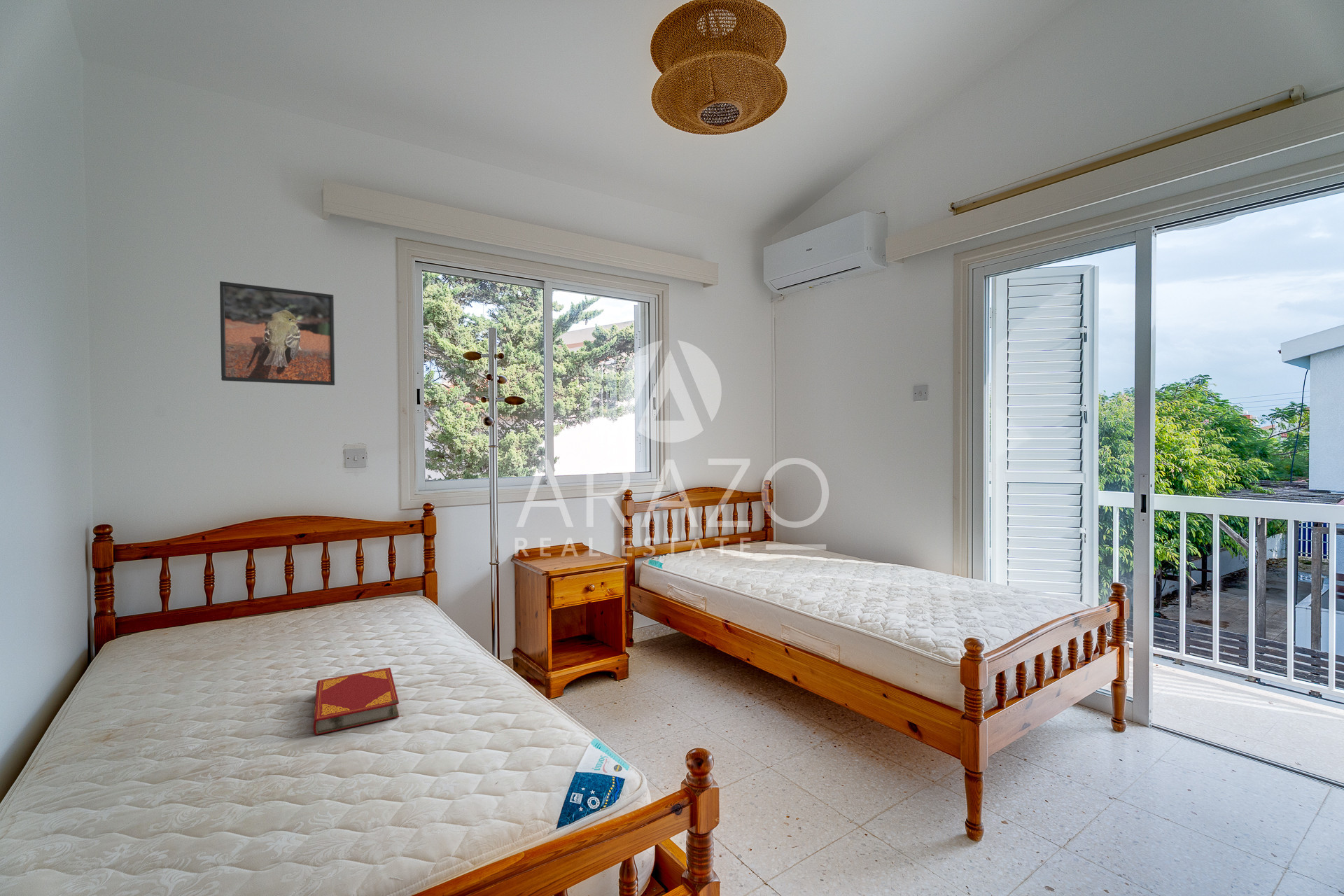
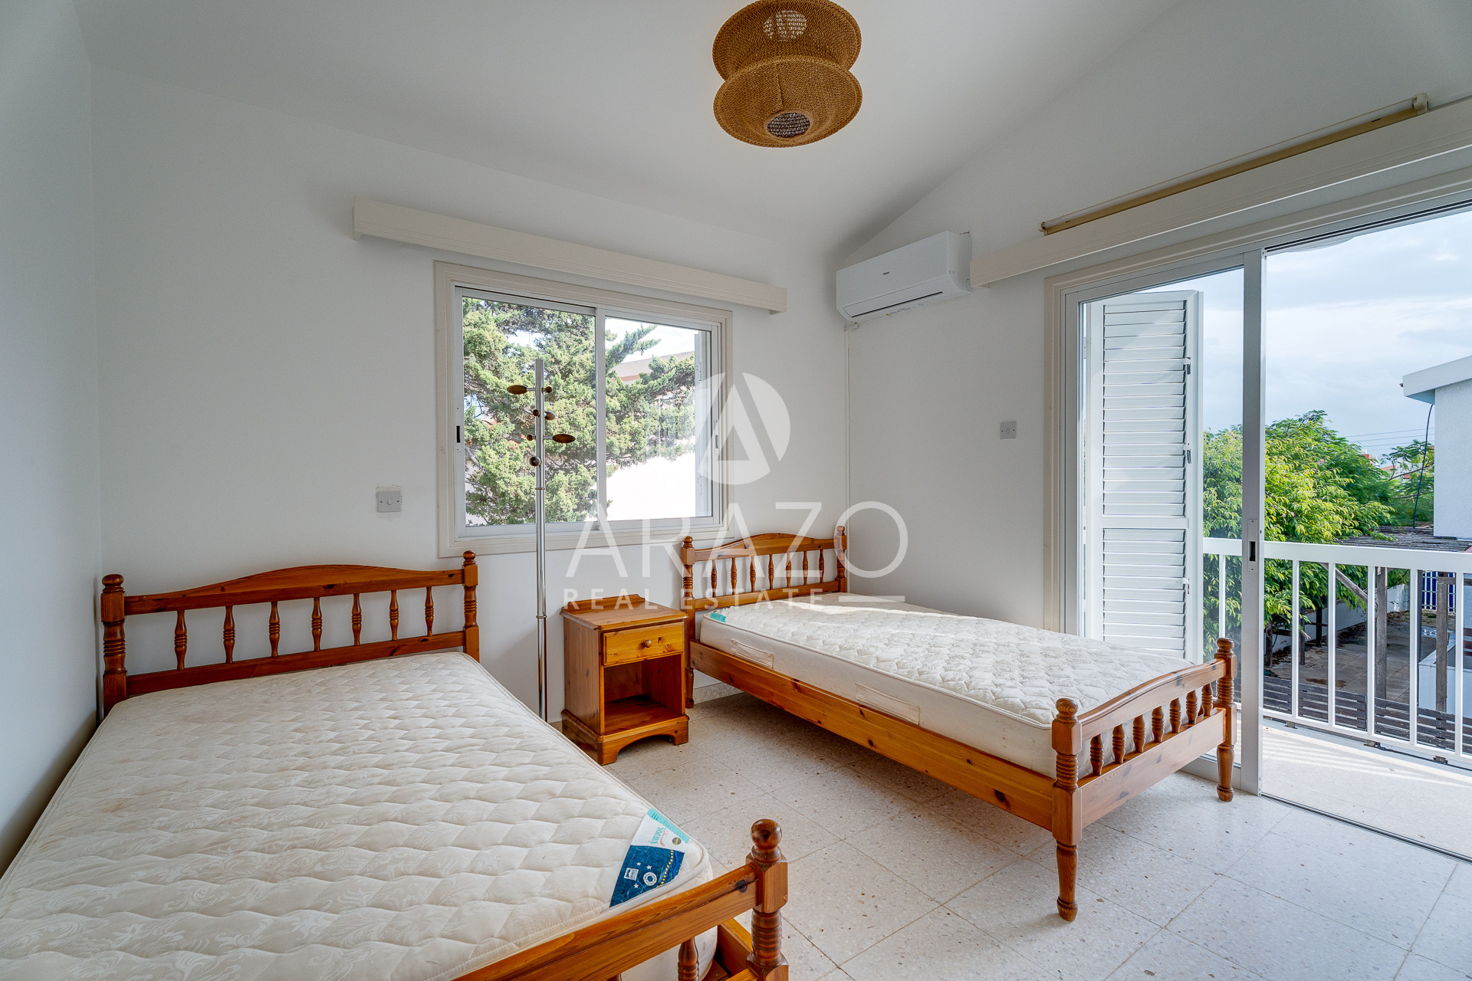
- hardback book [313,667,400,736]
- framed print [219,281,335,386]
